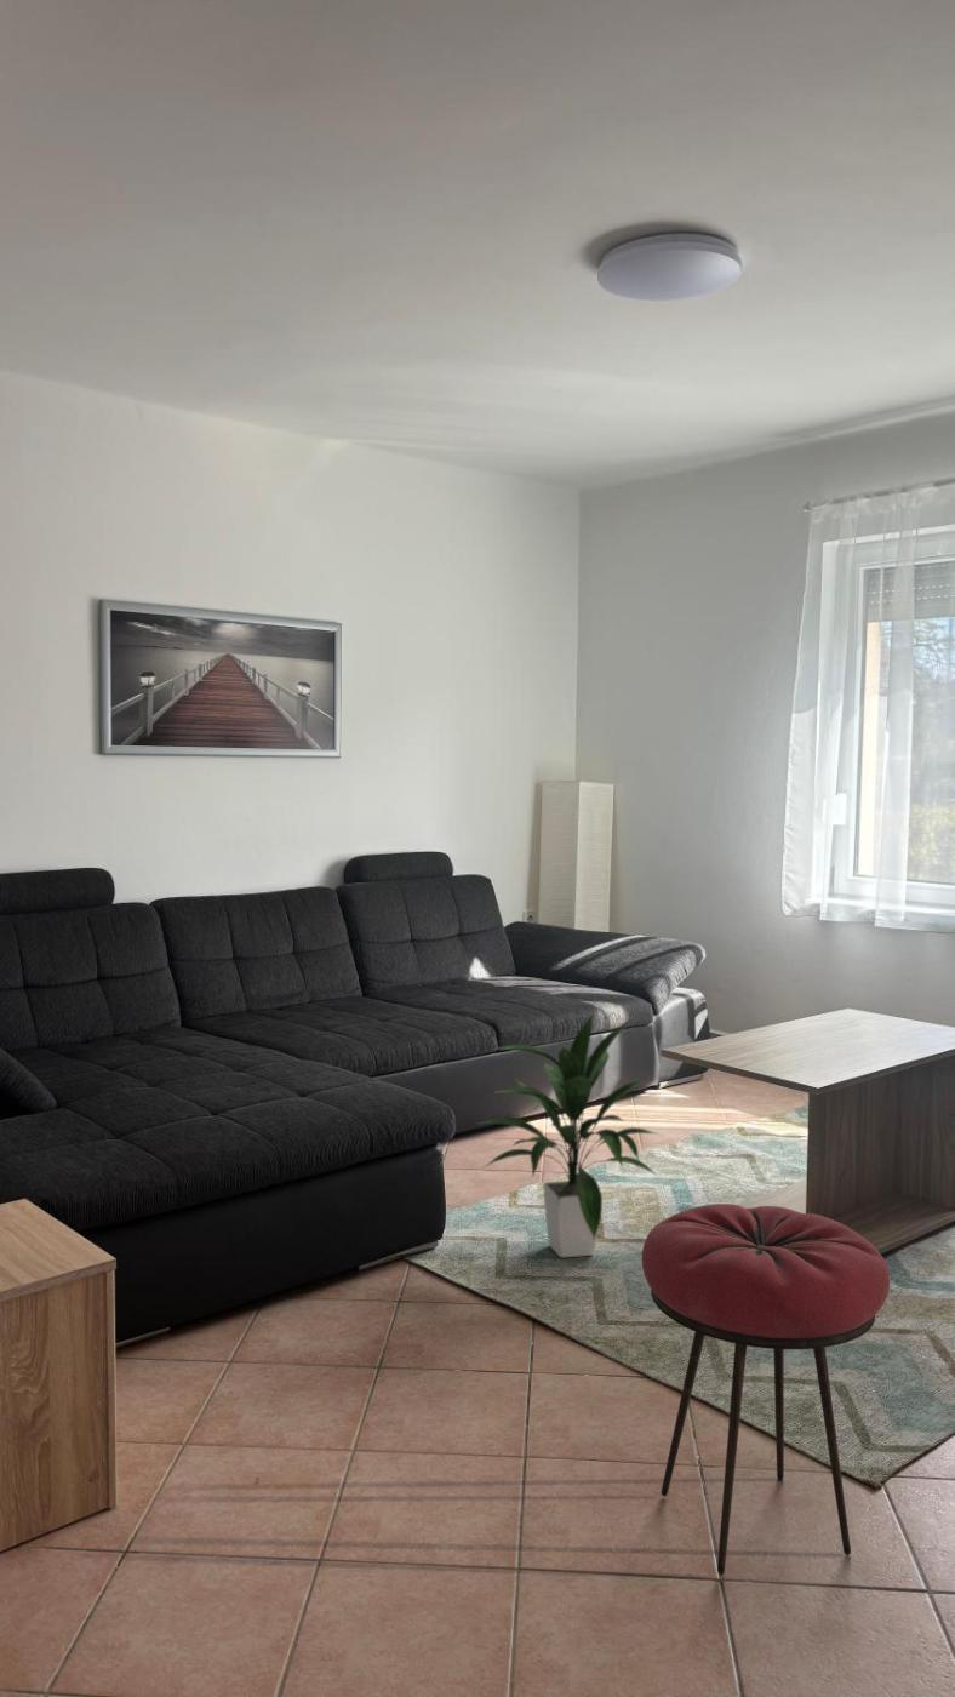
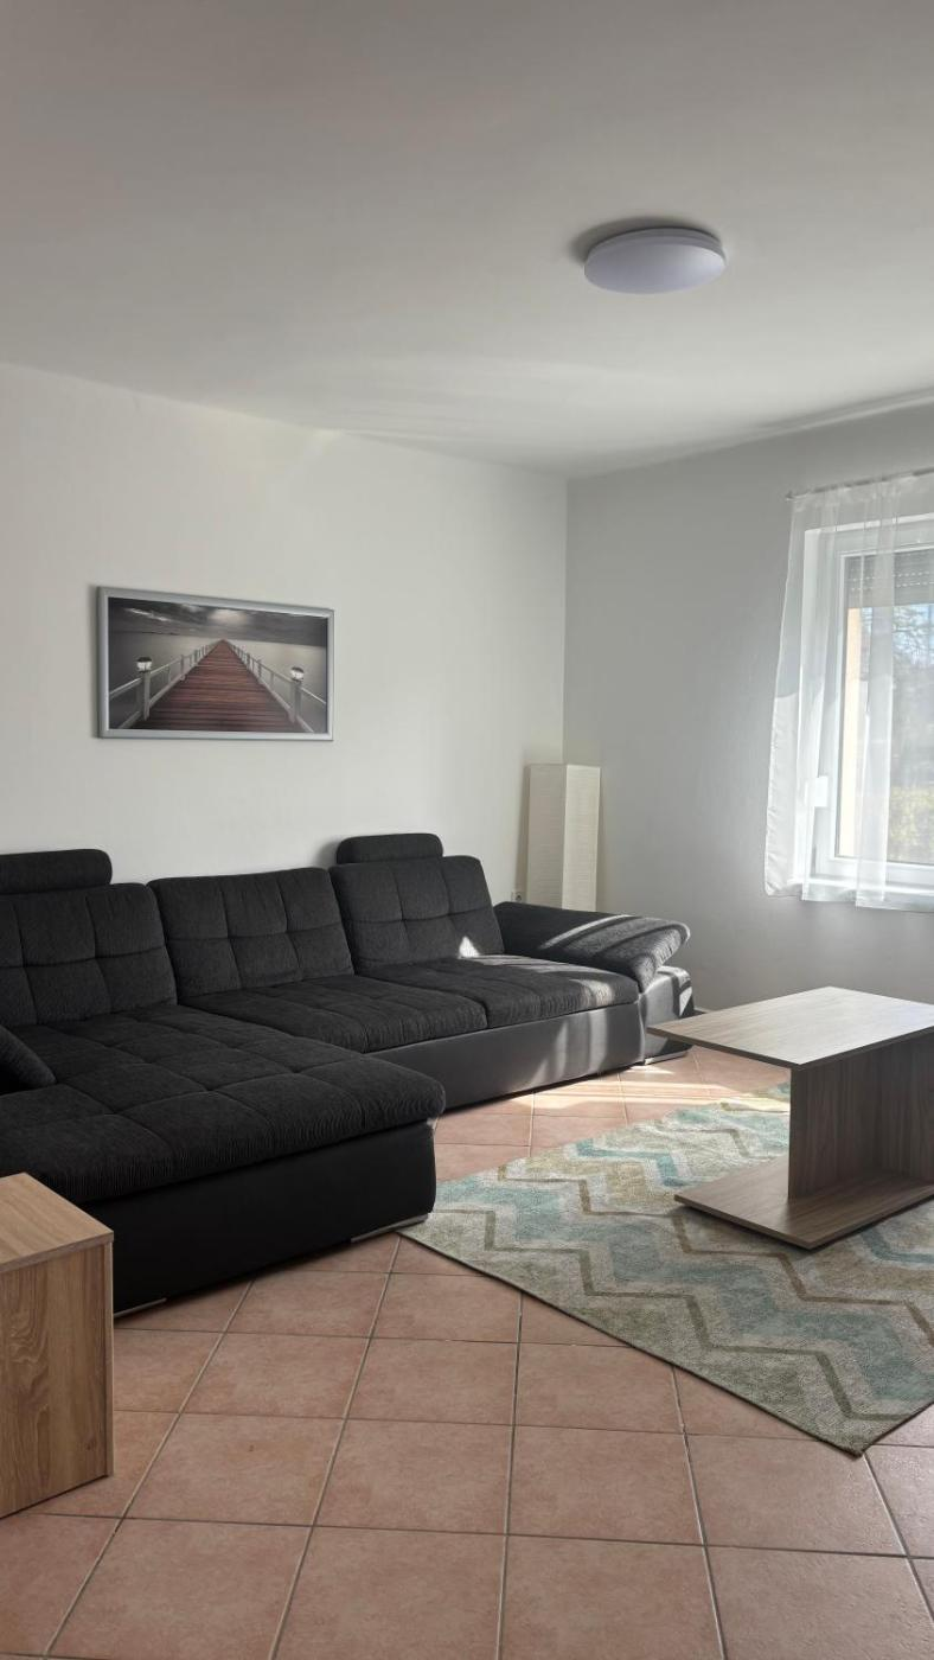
- indoor plant [478,1015,659,1258]
- stool [641,1202,891,1576]
